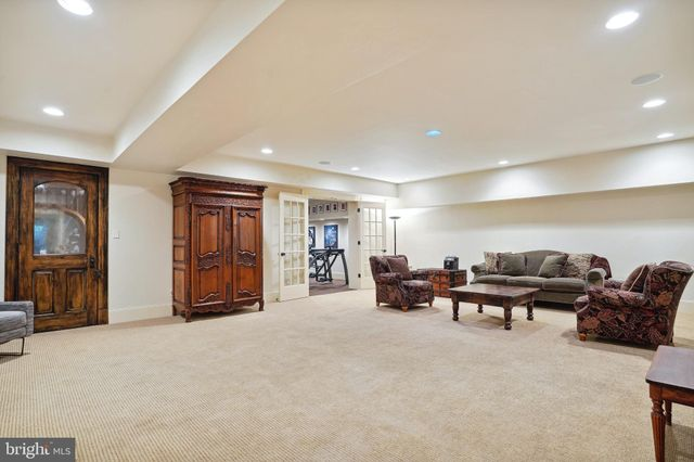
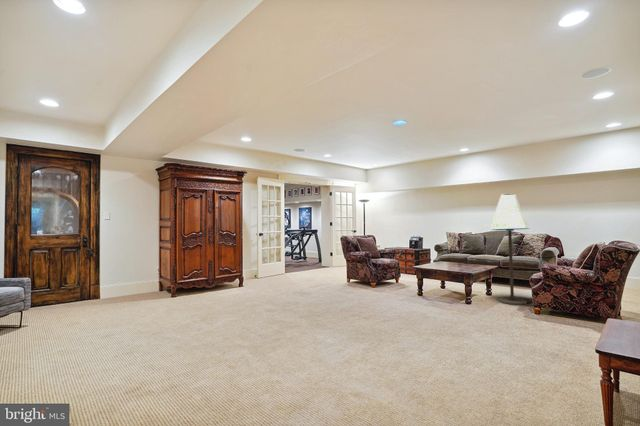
+ floor lamp [490,193,530,306]
